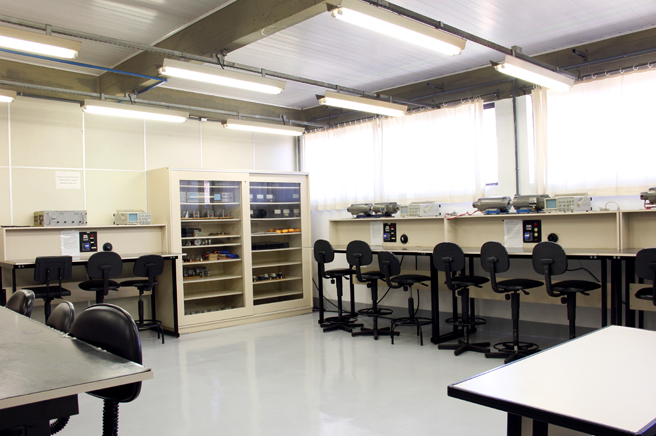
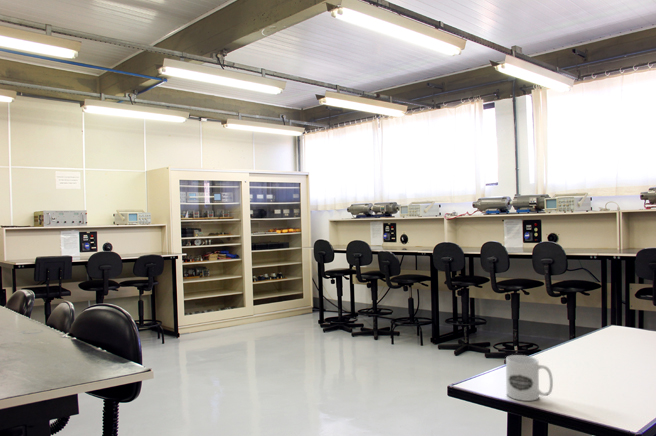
+ mug [505,354,554,402]
